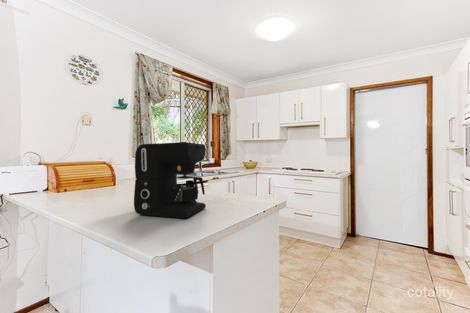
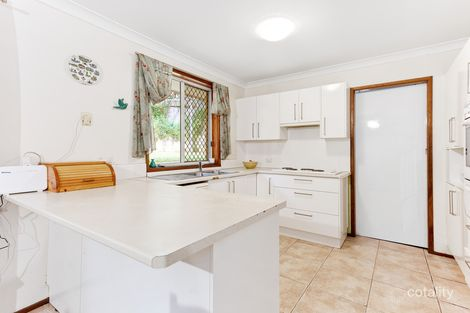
- coffee maker [133,141,207,219]
